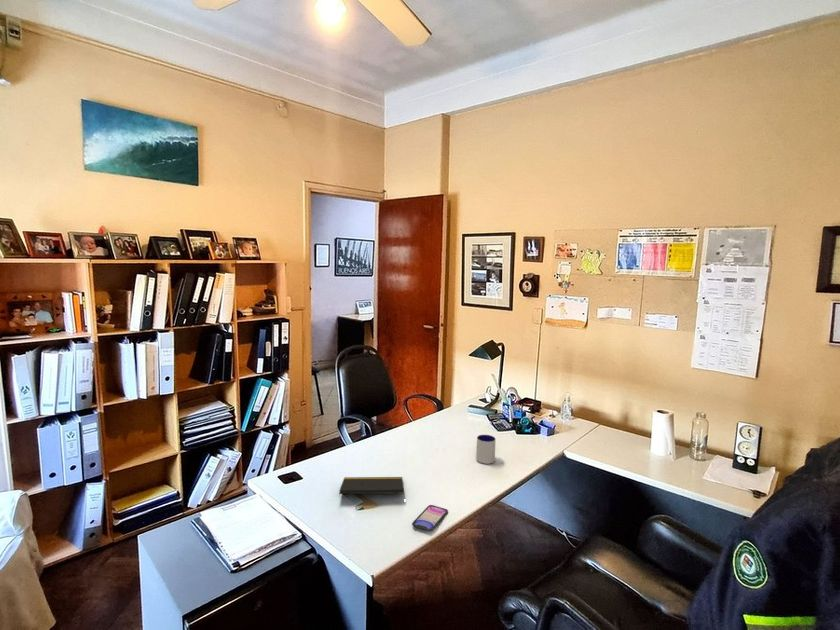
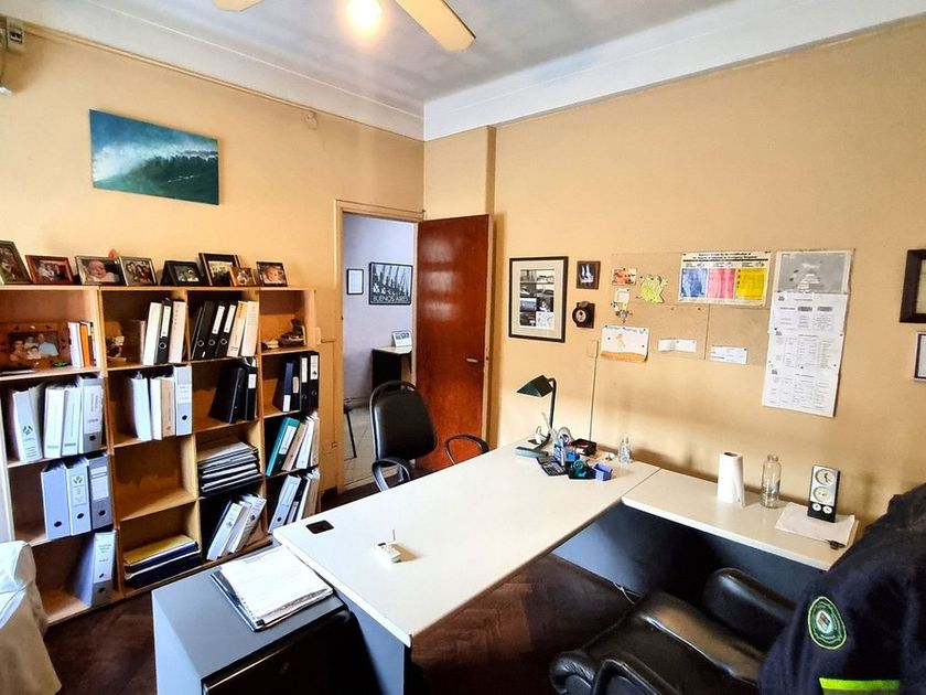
- mug [475,434,497,465]
- notepad [339,476,406,498]
- smartphone [411,504,449,532]
